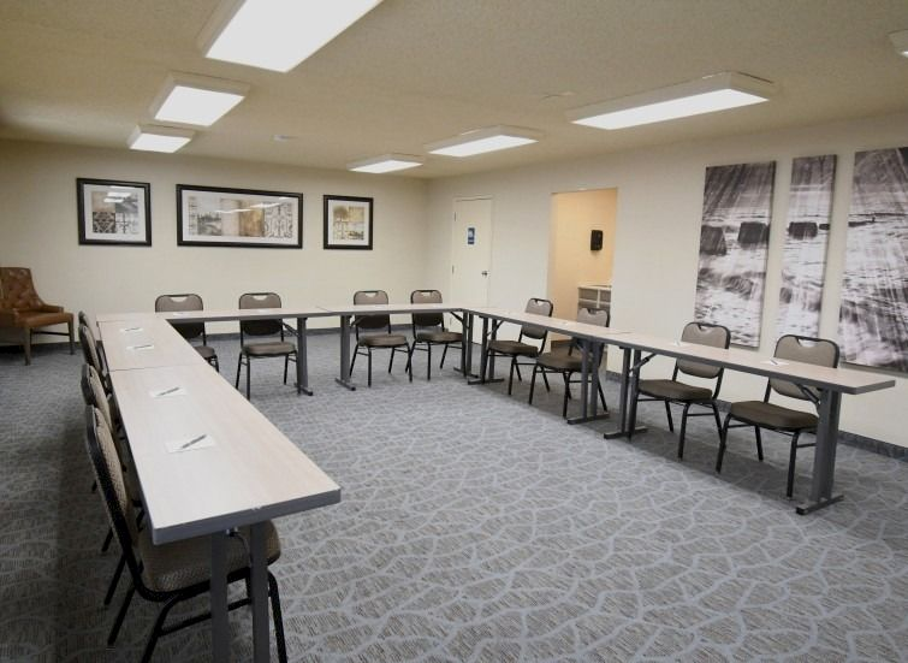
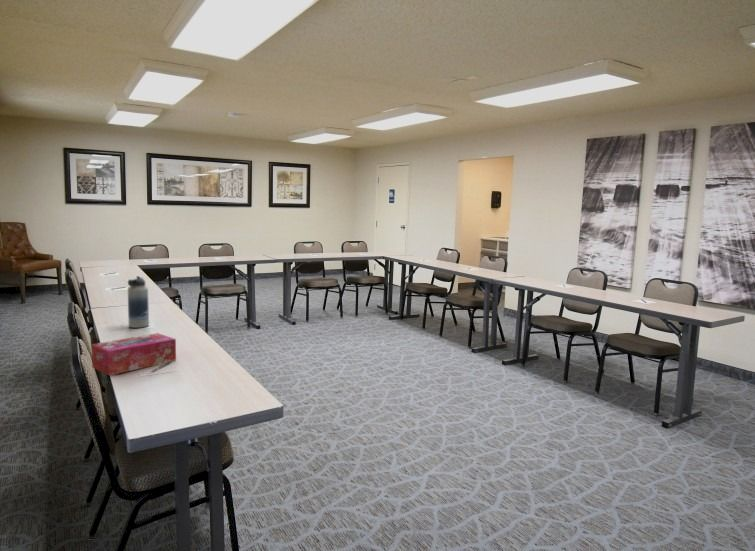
+ tissue box [91,332,177,376]
+ water bottle [127,275,150,329]
